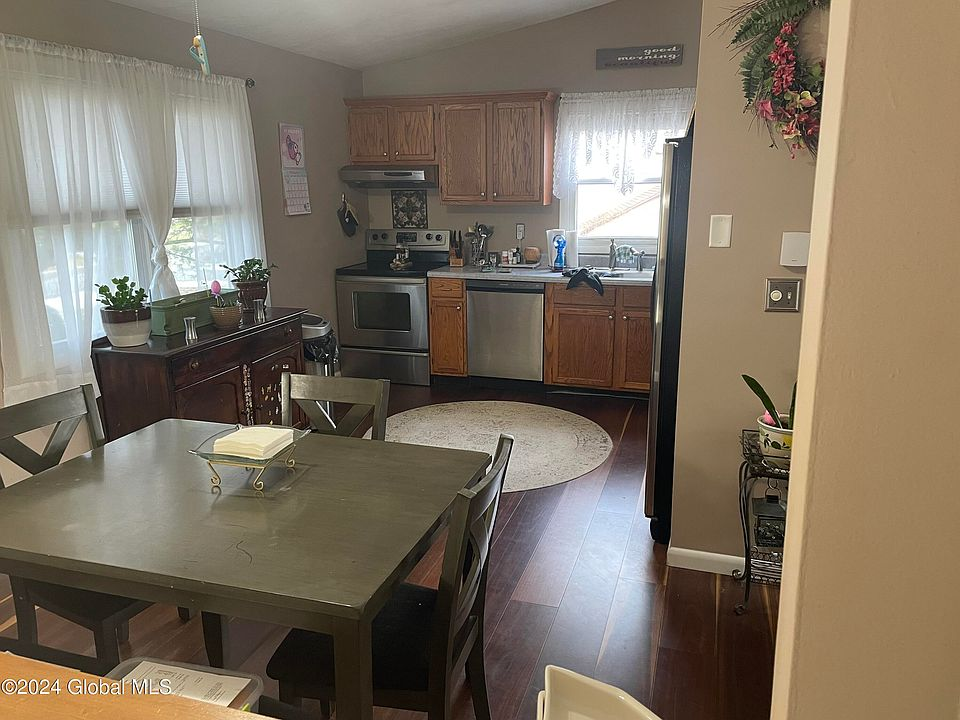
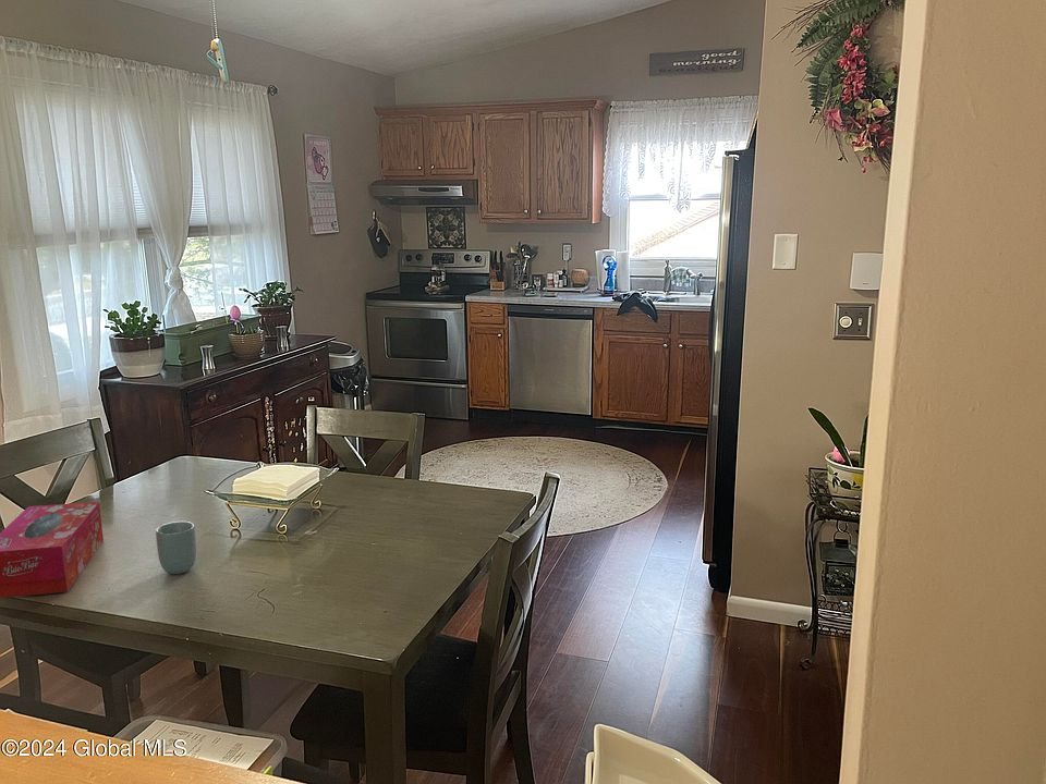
+ cup [155,520,197,575]
+ tissue box [0,501,105,599]
